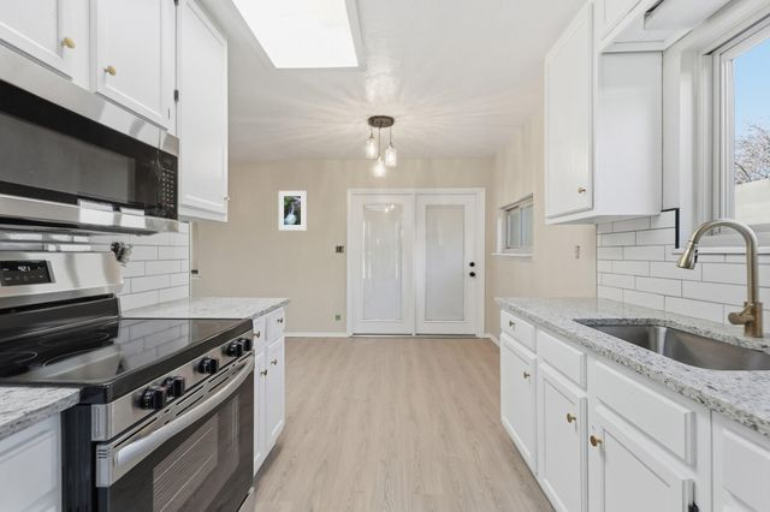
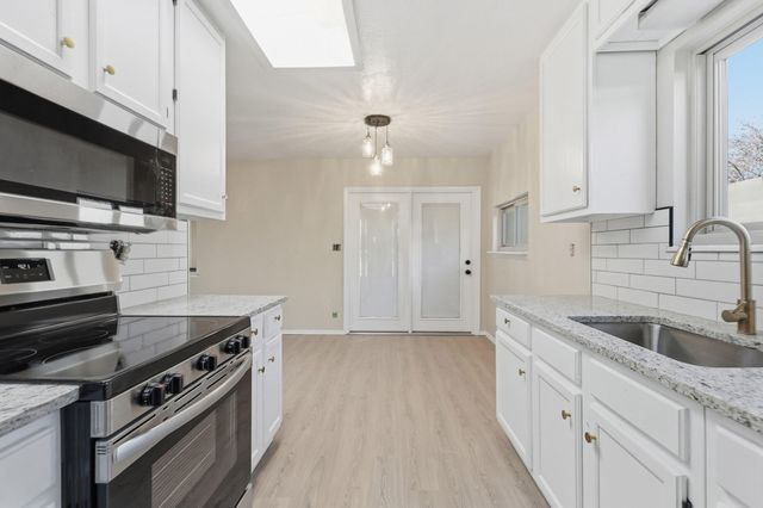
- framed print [278,190,308,232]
